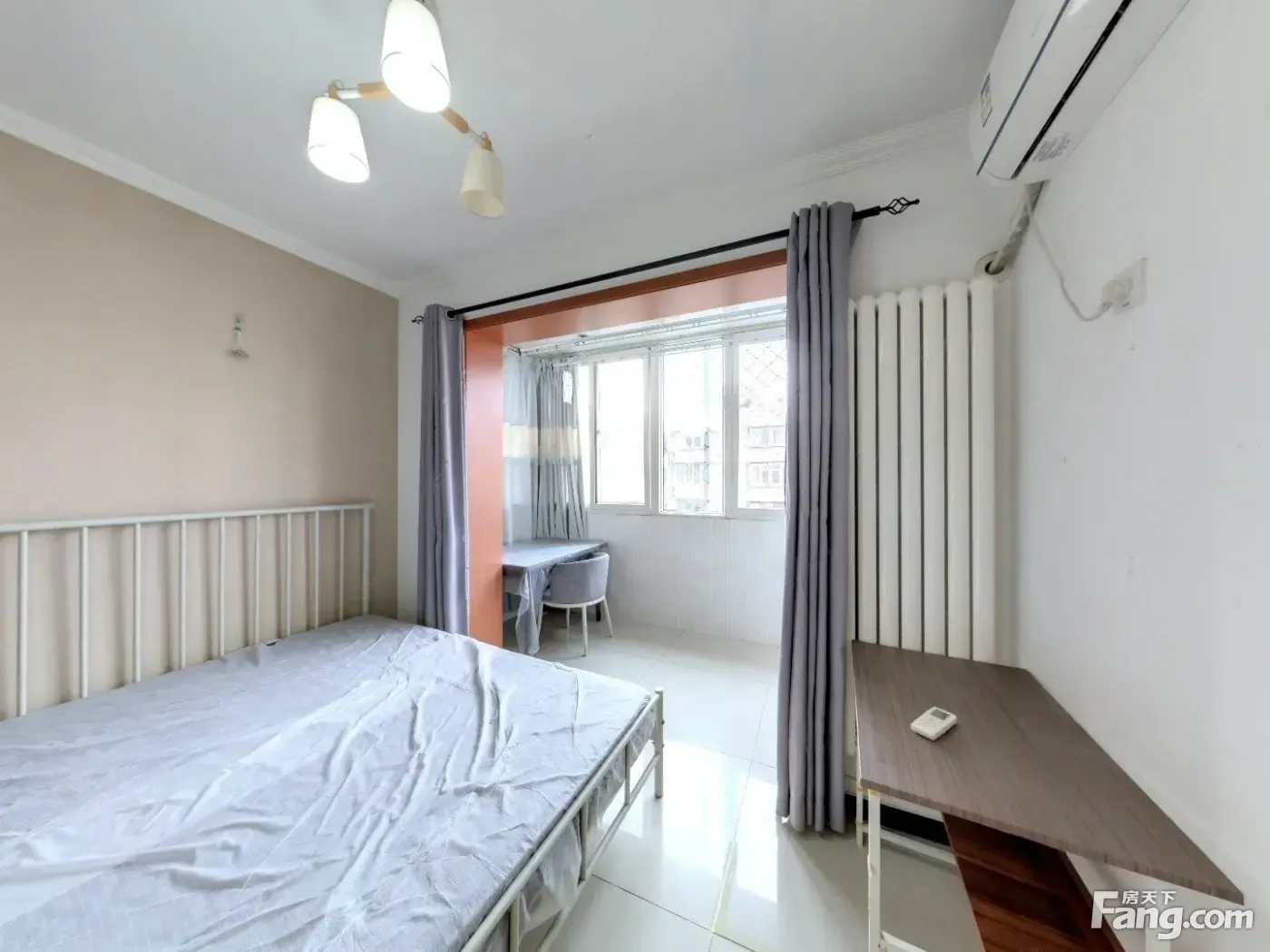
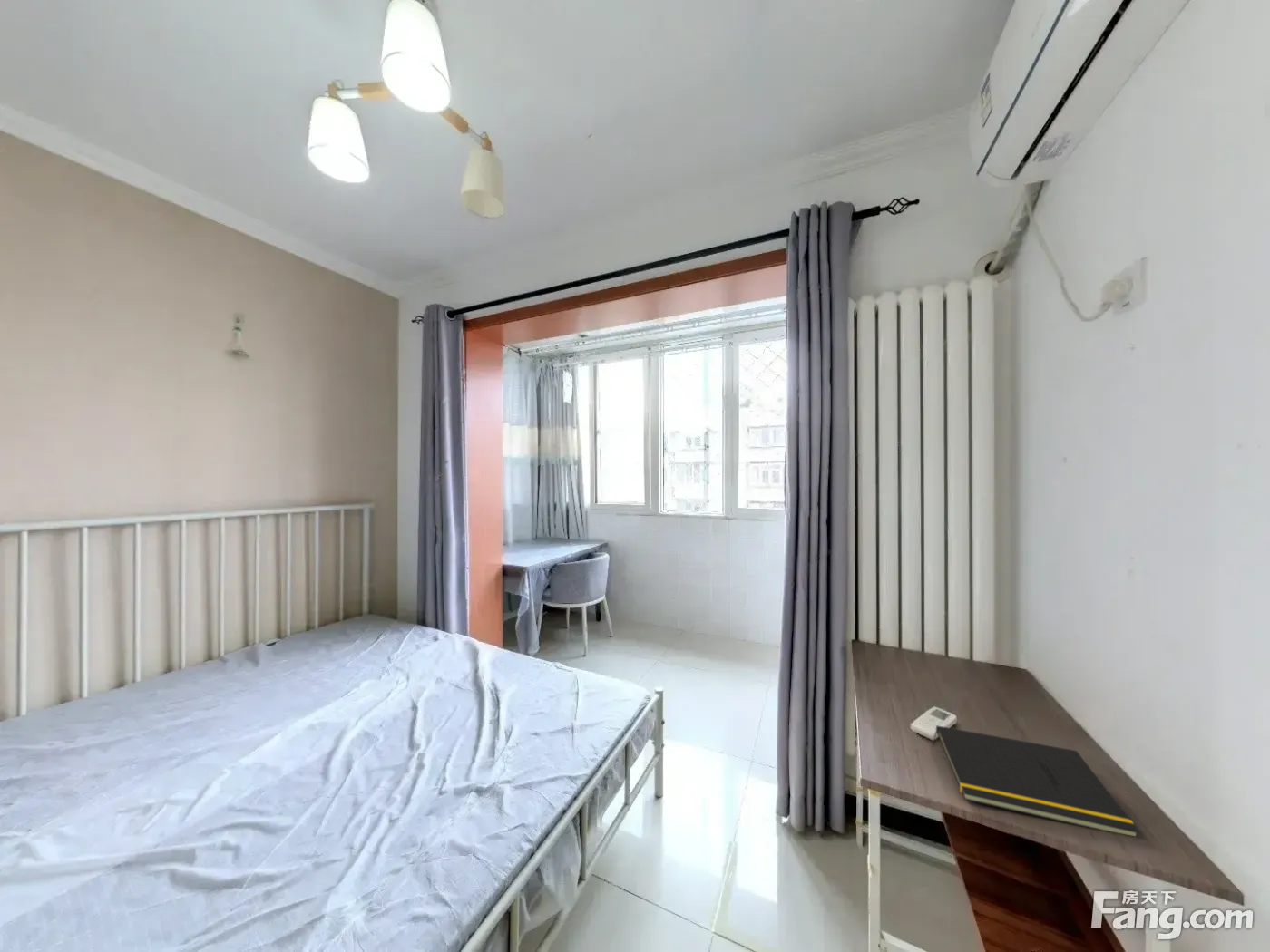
+ notepad [932,724,1141,837]
